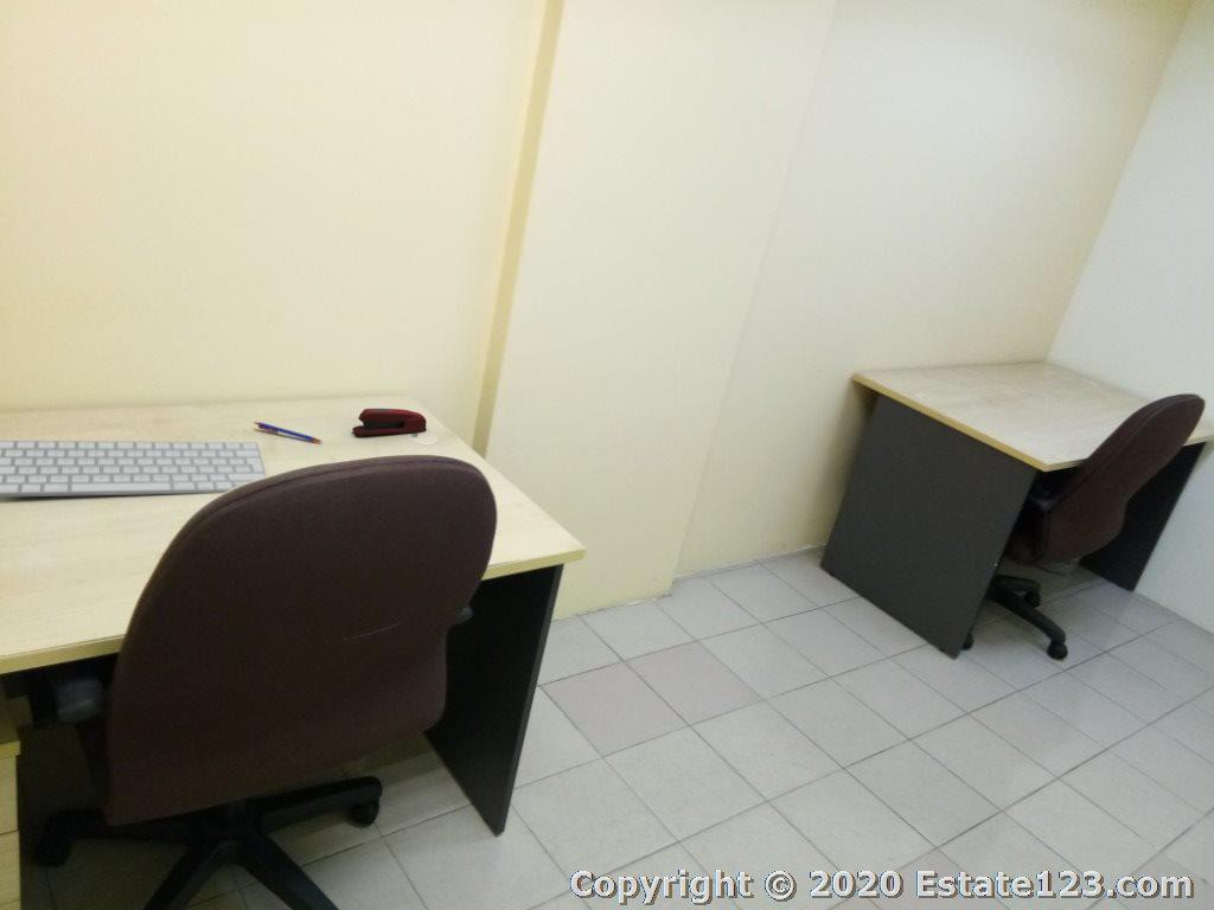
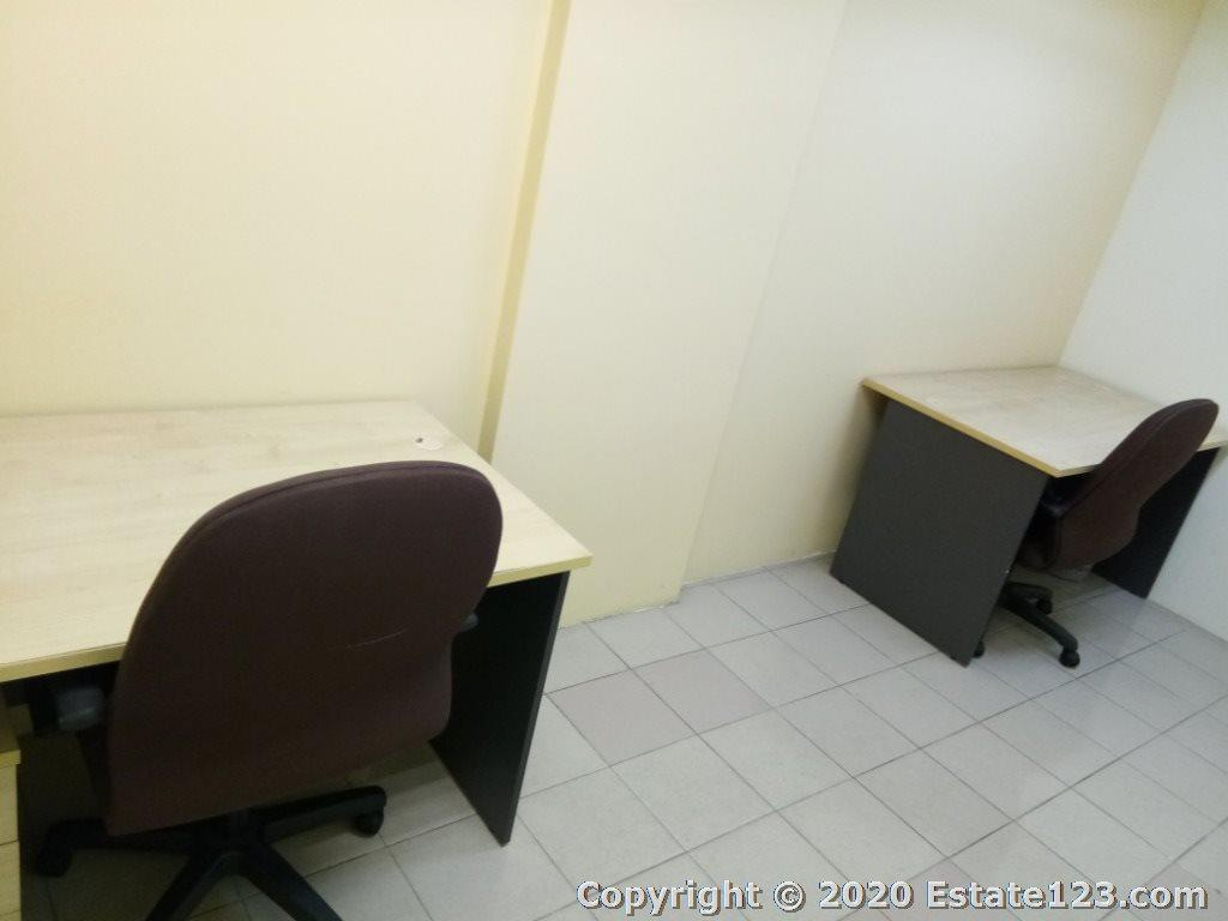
- computer keyboard [0,440,268,498]
- pen [253,421,324,443]
- stapler [351,408,428,437]
